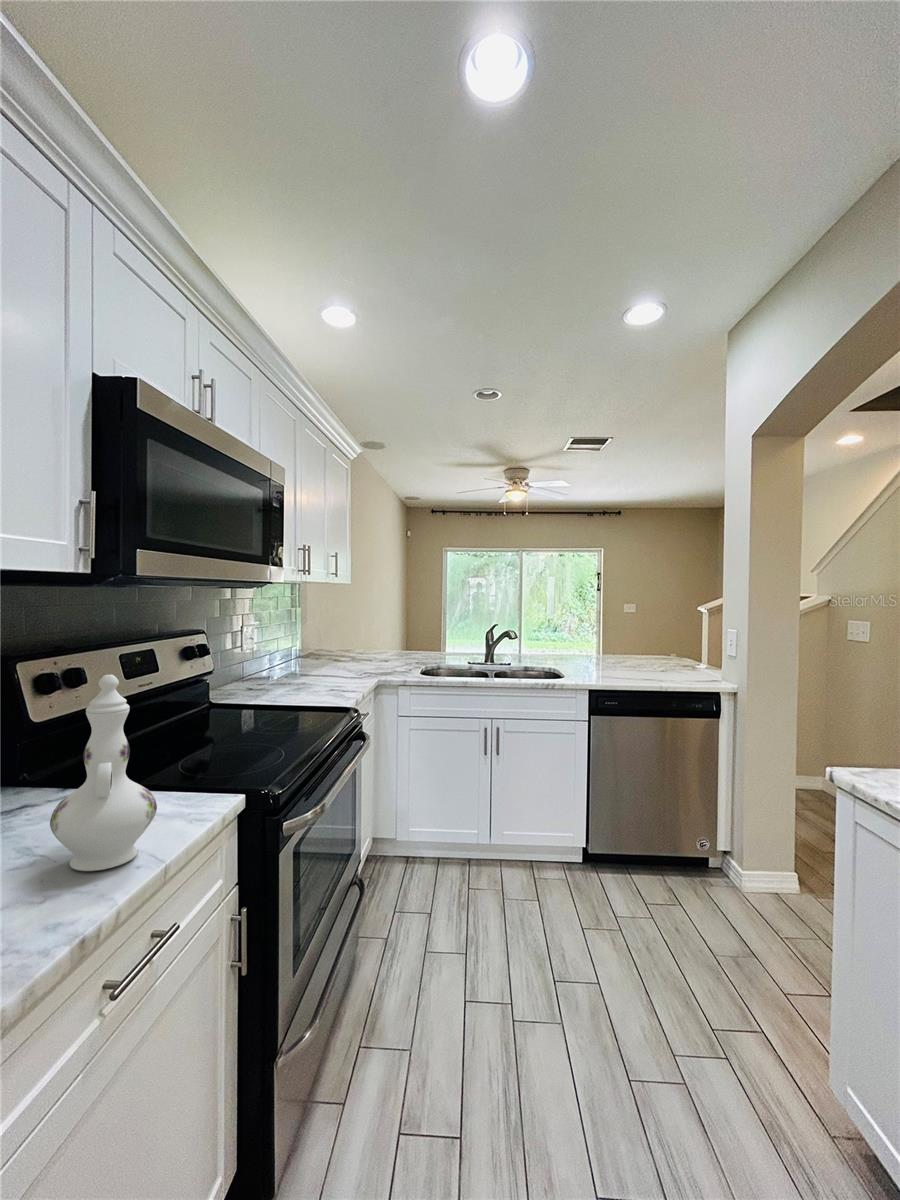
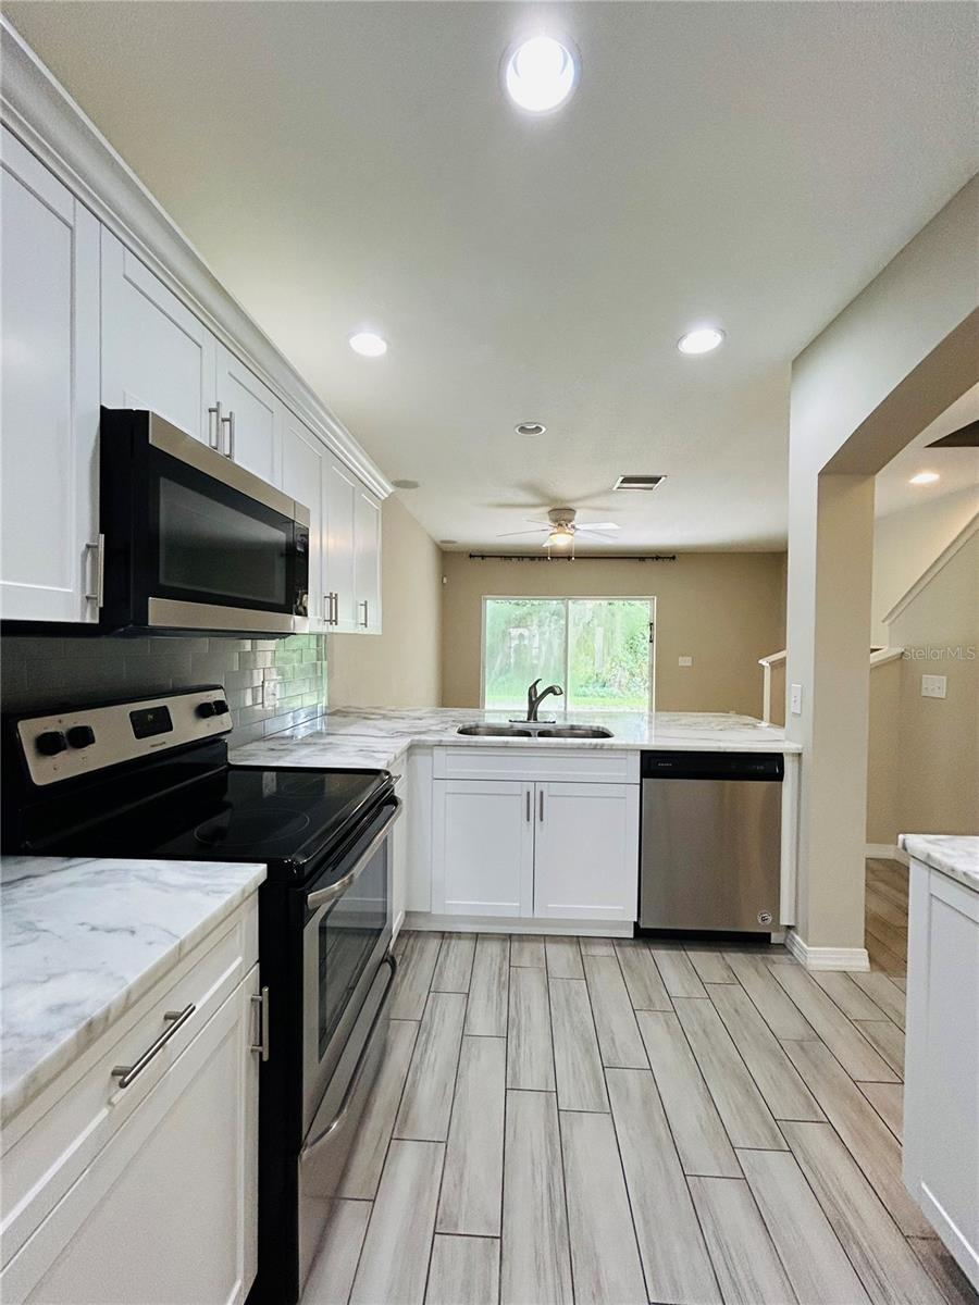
- chinaware [49,674,158,872]
